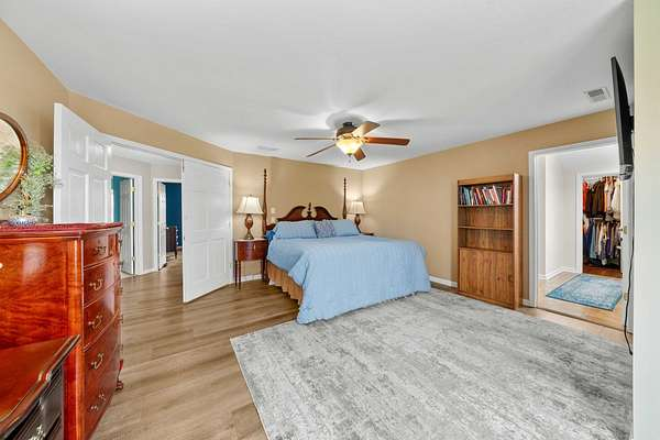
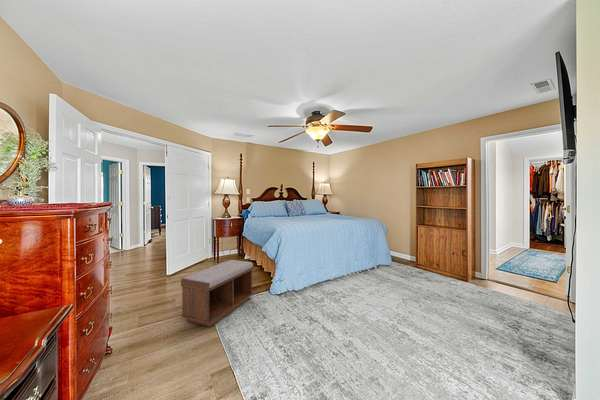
+ bench [180,259,254,328]
